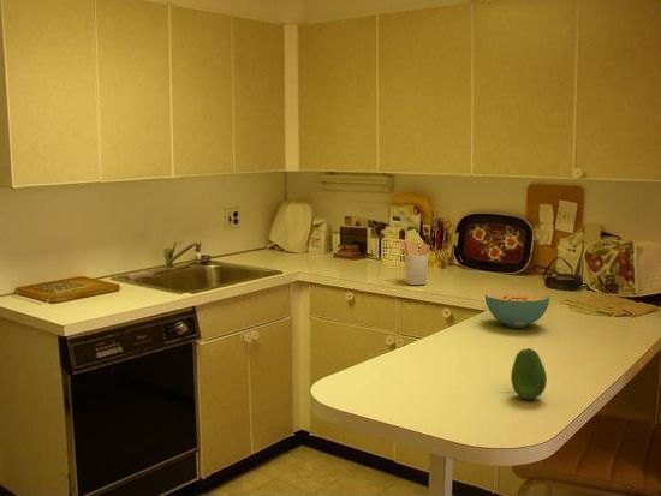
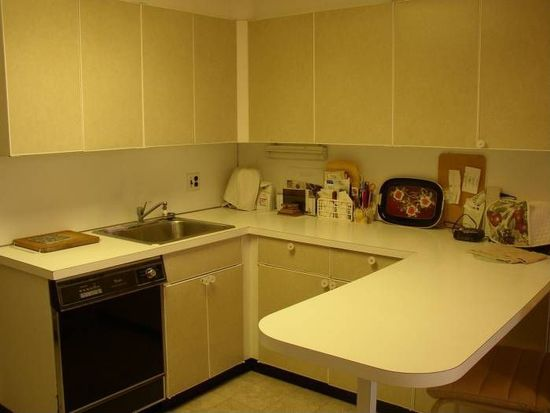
- fruit [510,347,548,400]
- utensil holder [398,239,431,286]
- cereal bowl [484,289,550,329]
